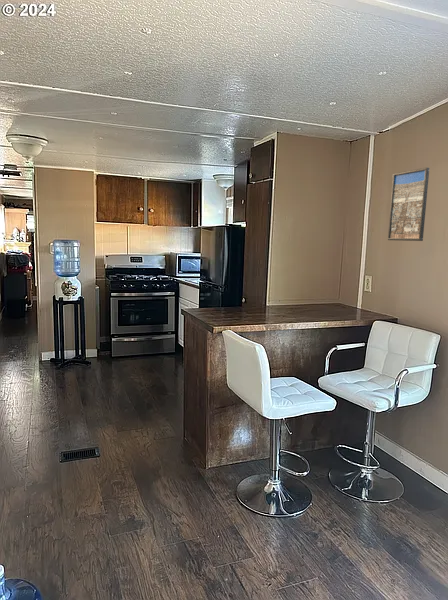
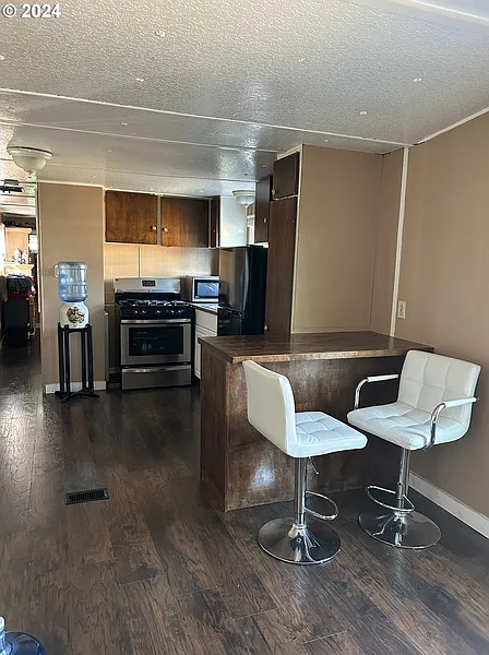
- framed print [387,167,430,242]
